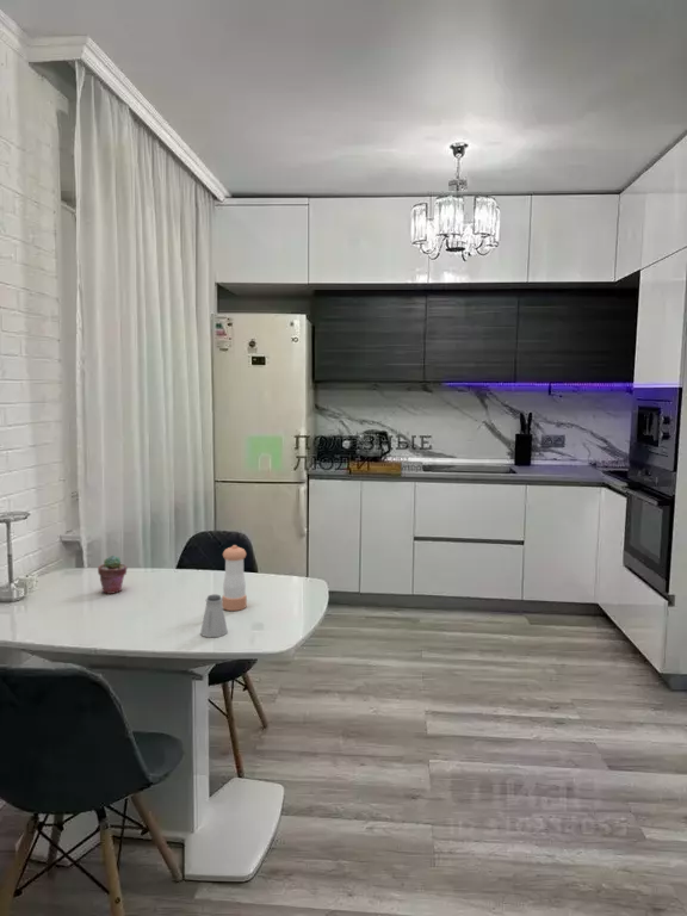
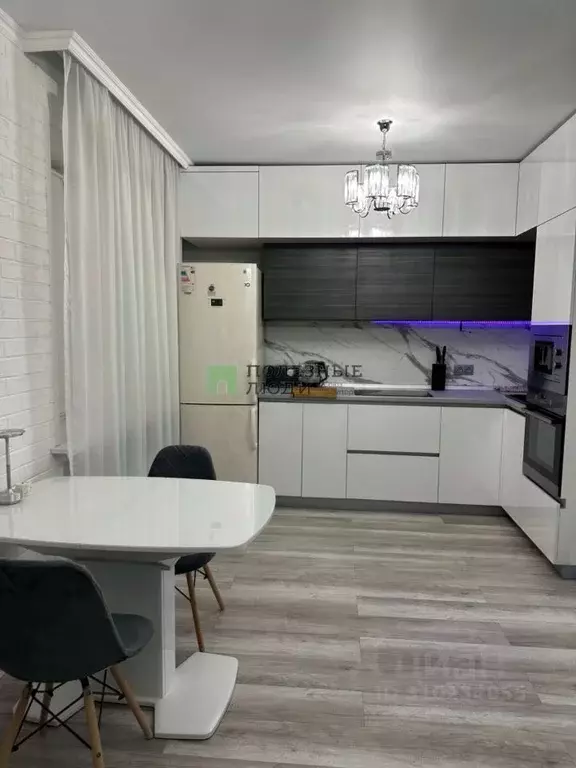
- saltshaker [199,594,229,638]
- pepper shaker [221,544,248,612]
- potted succulent [97,555,128,595]
